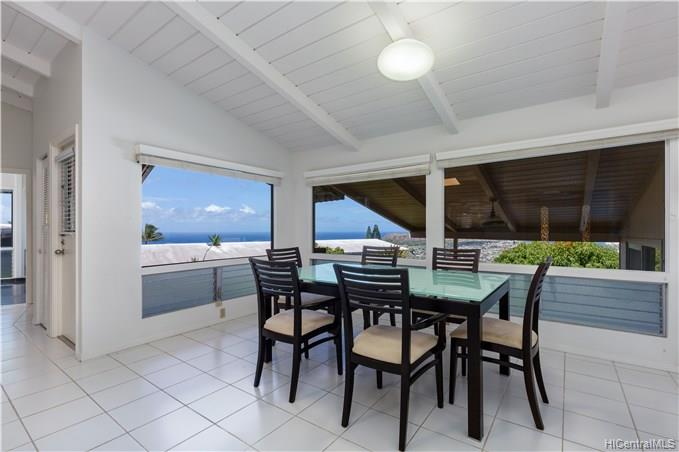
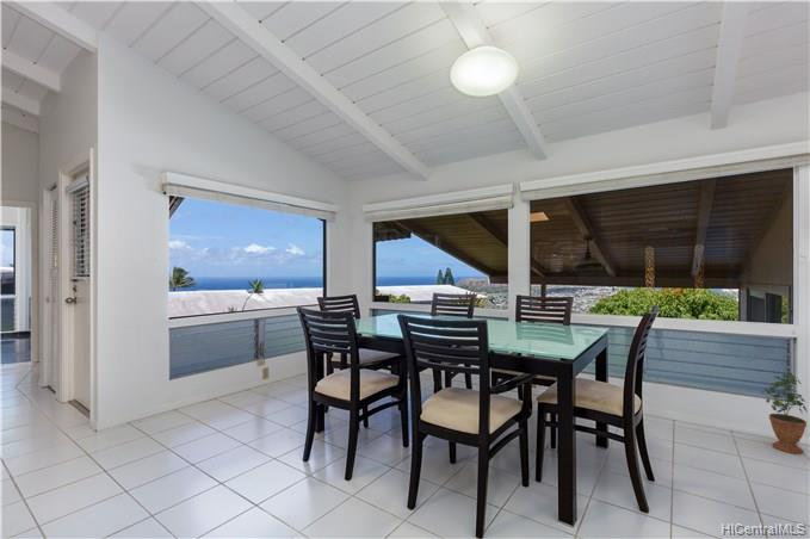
+ potted plant [761,368,808,456]
